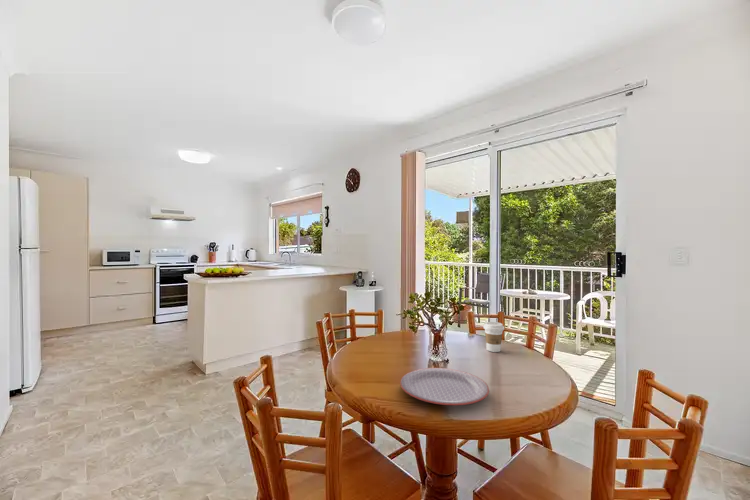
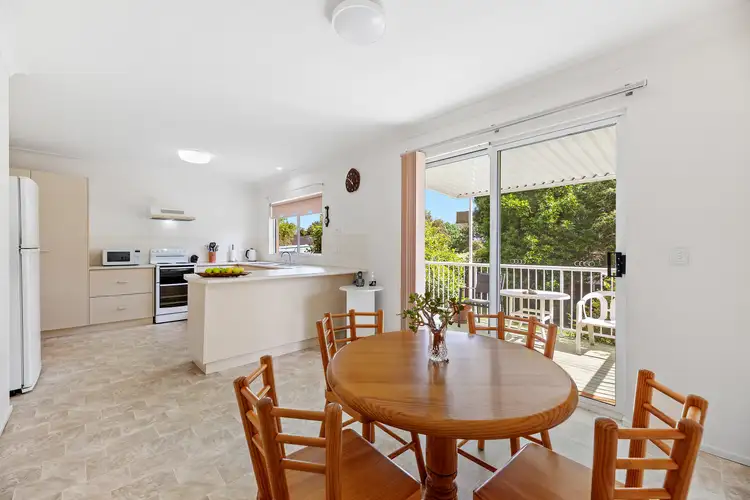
- coffee cup [482,321,505,353]
- plate [399,367,490,406]
